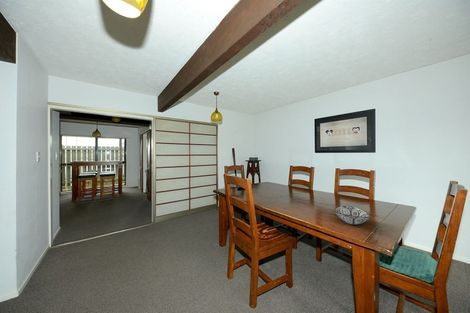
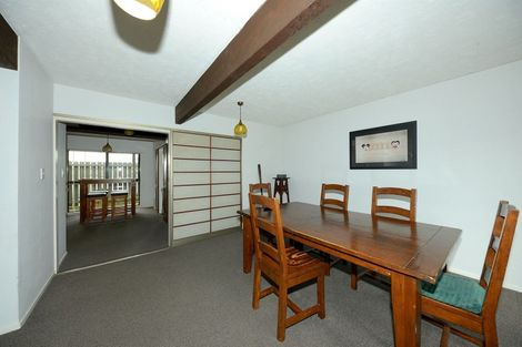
- decorative bowl [334,205,371,225]
